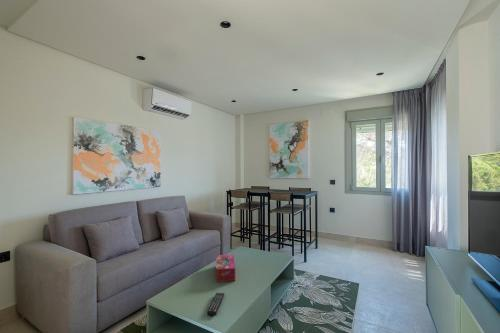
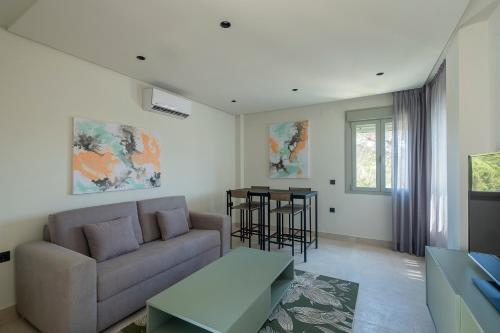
- remote control [206,292,225,317]
- tissue box [215,254,236,283]
